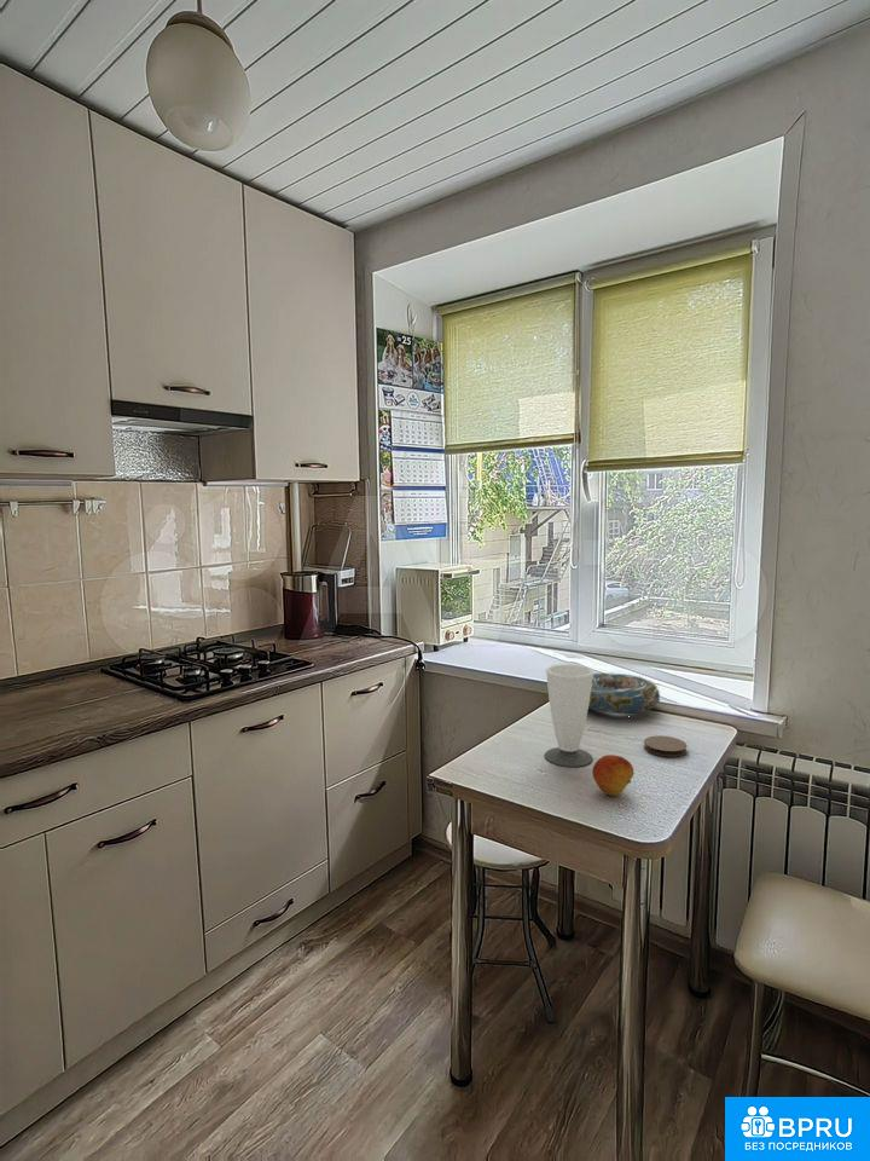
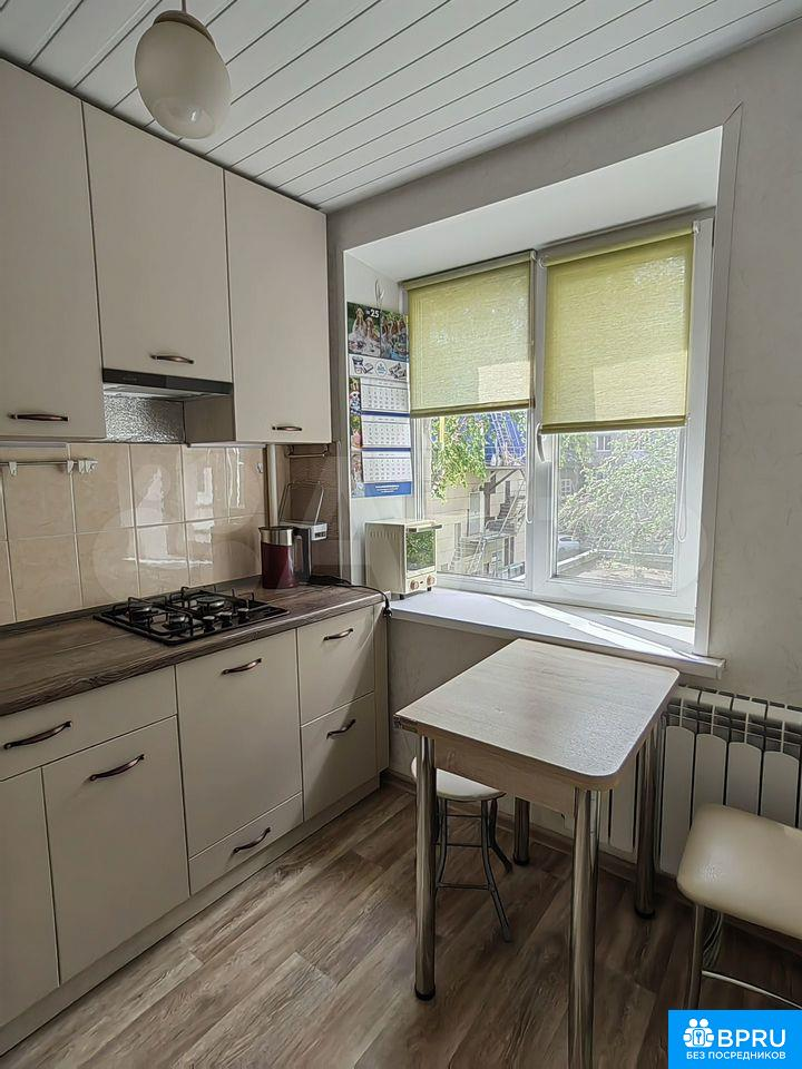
- decorative bowl [588,671,662,716]
- coaster [643,734,689,758]
- fruit [591,753,636,797]
- cup [544,663,596,768]
